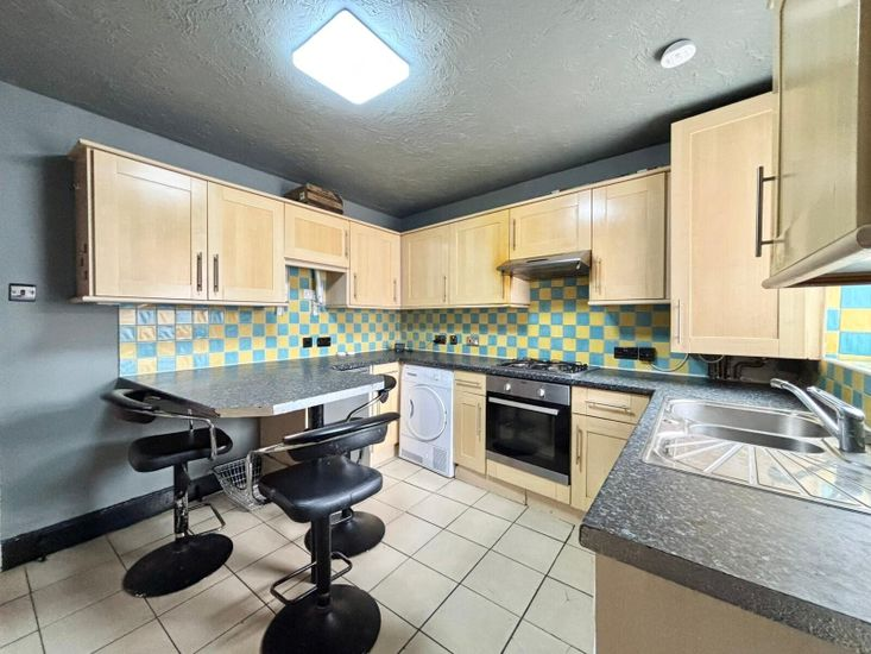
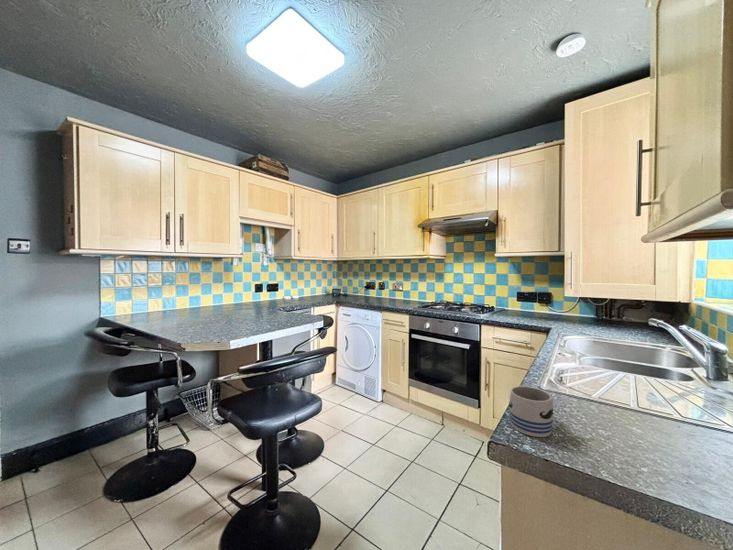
+ mug [508,385,554,438]
